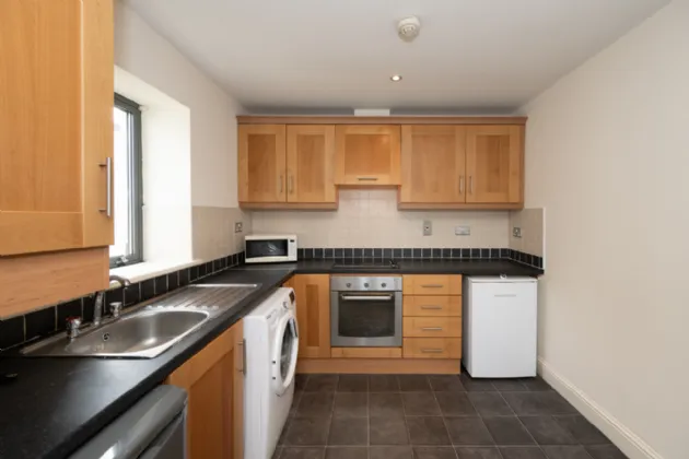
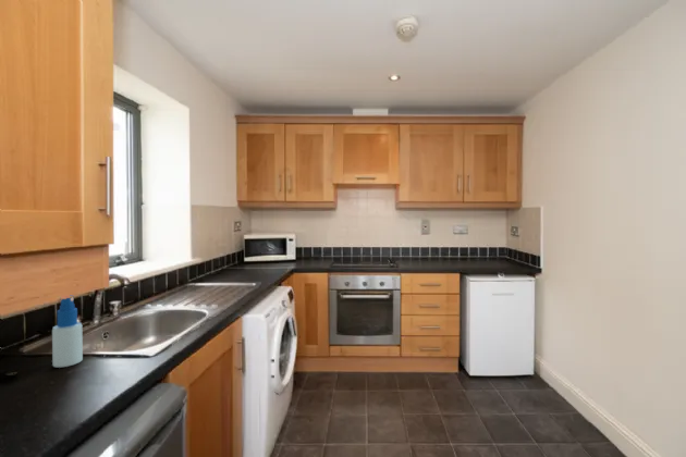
+ spray bottle [51,296,84,369]
